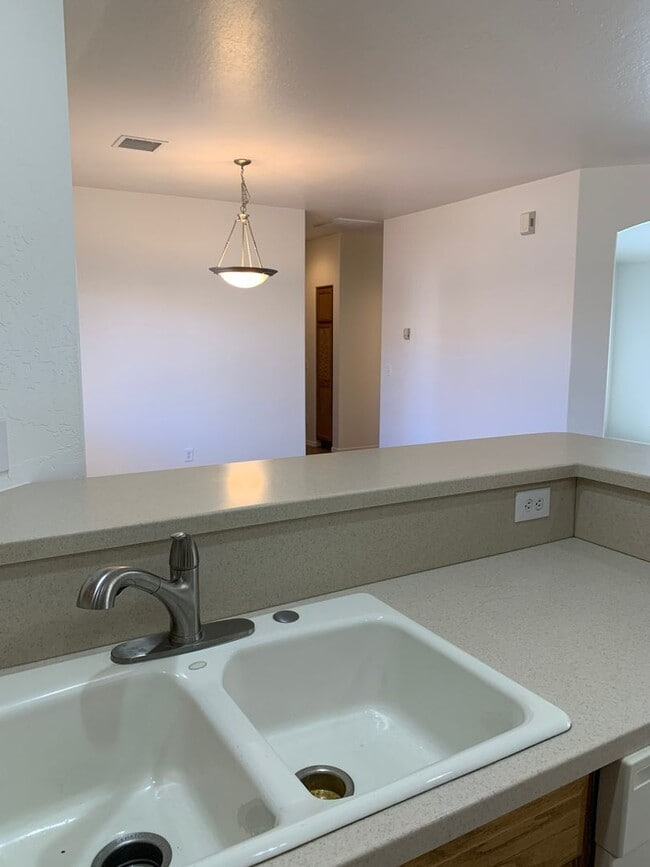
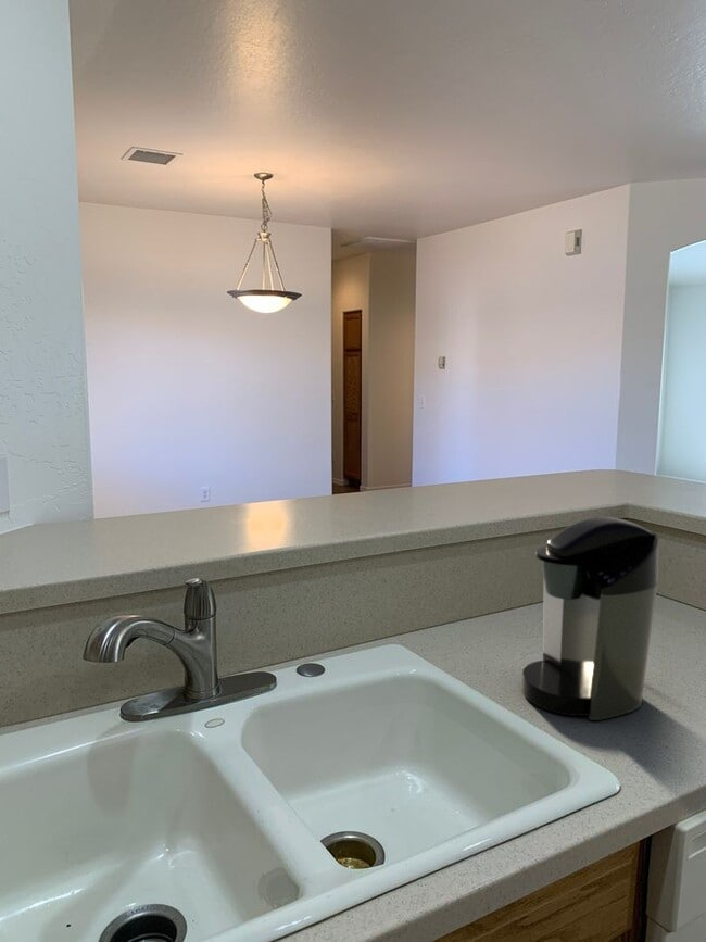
+ coffee maker [520,515,659,721]
